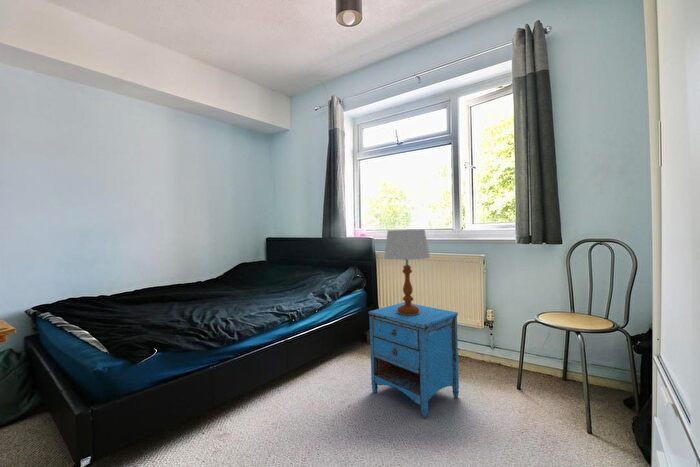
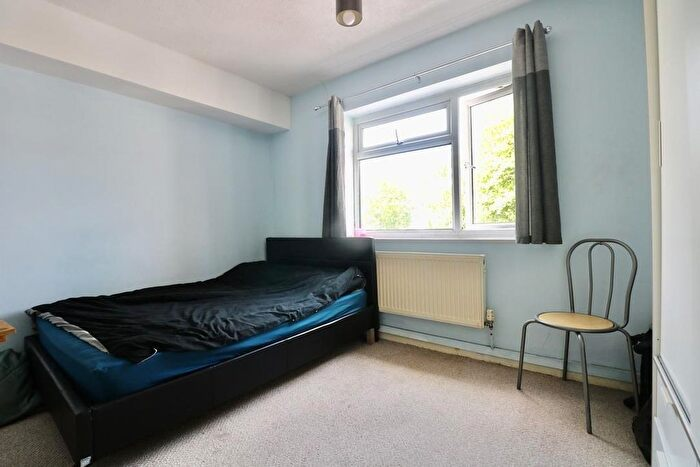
- table lamp [383,228,431,315]
- nightstand [368,301,460,419]
